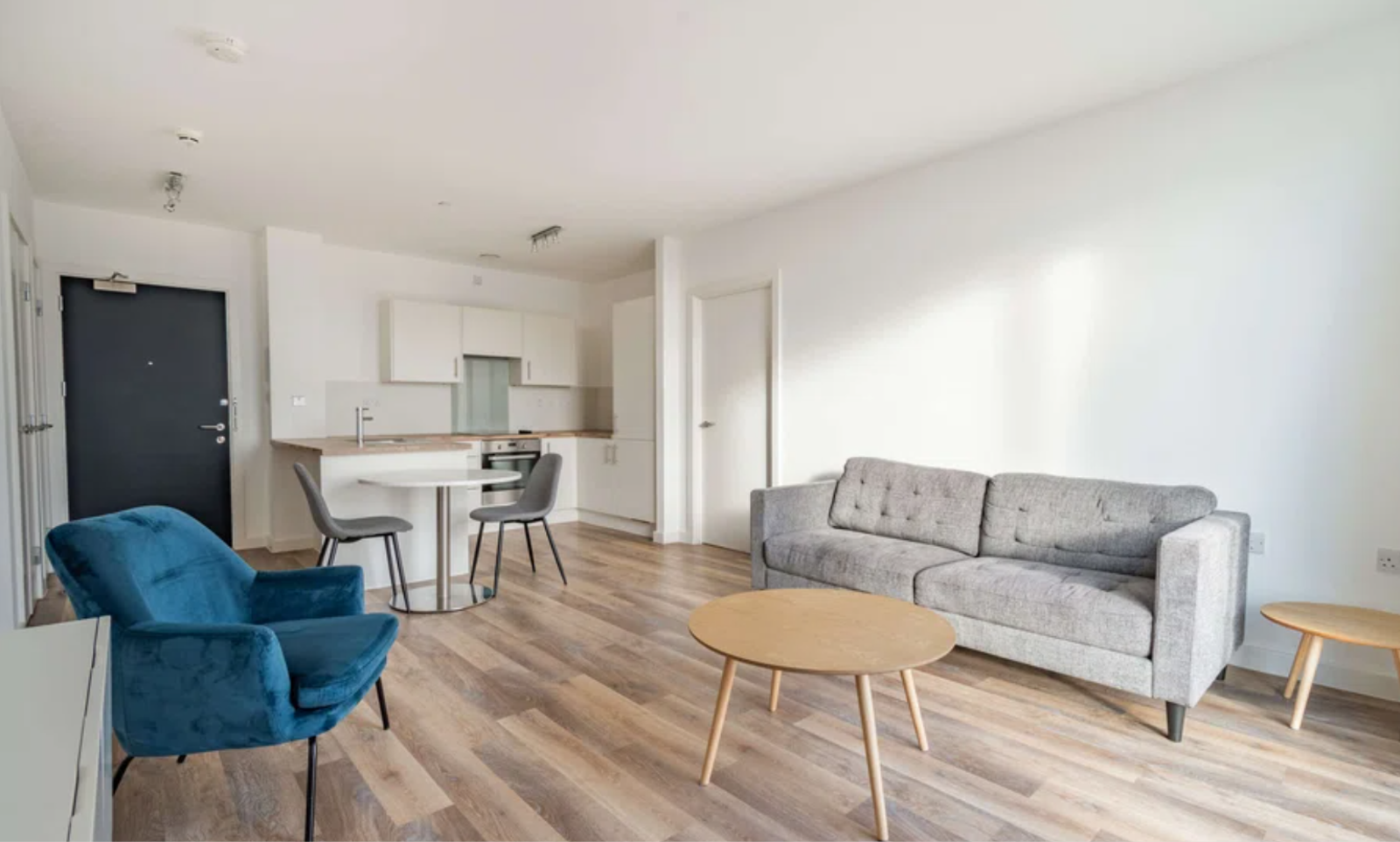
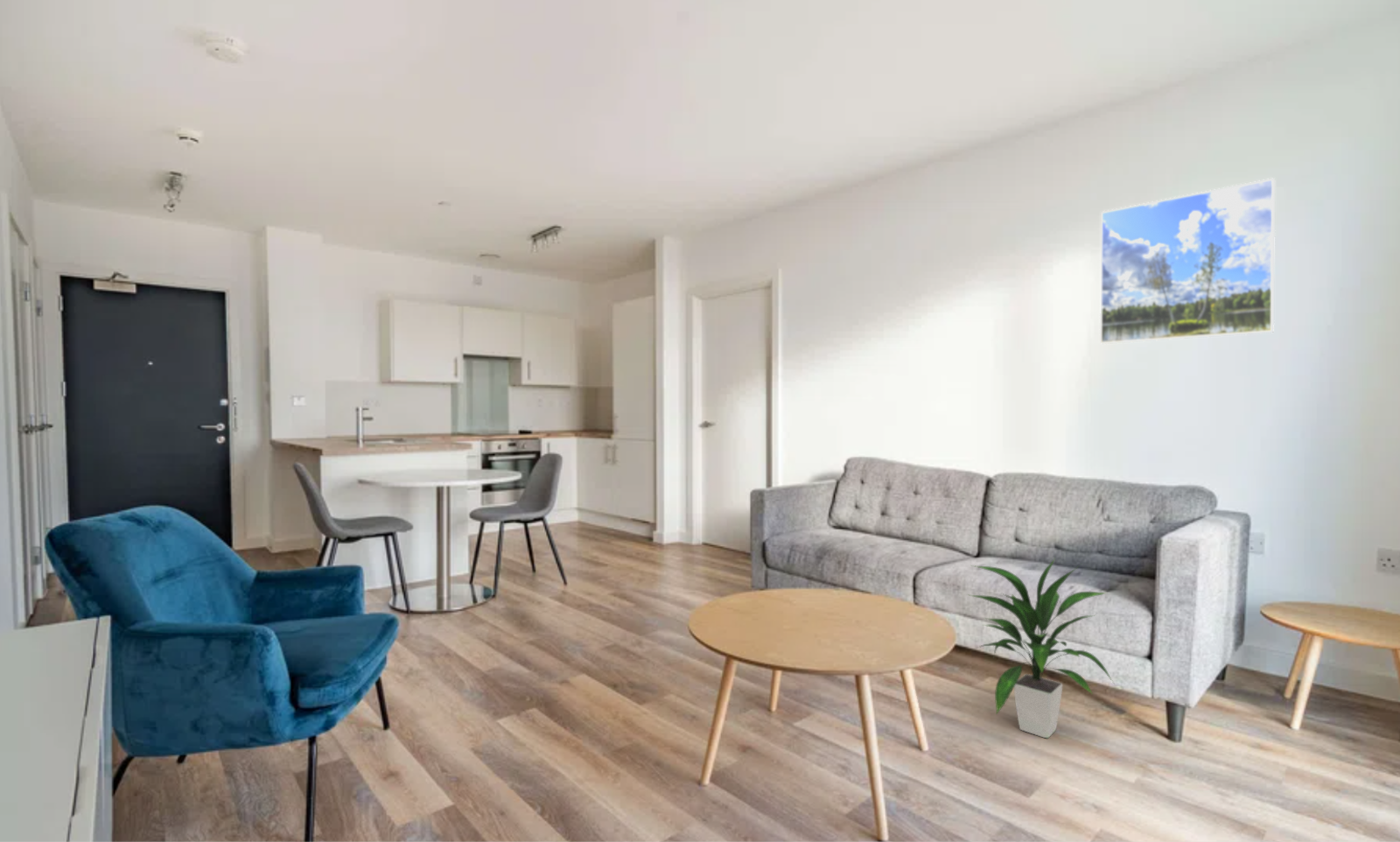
+ indoor plant [966,556,1115,739]
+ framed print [1099,177,1276,345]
